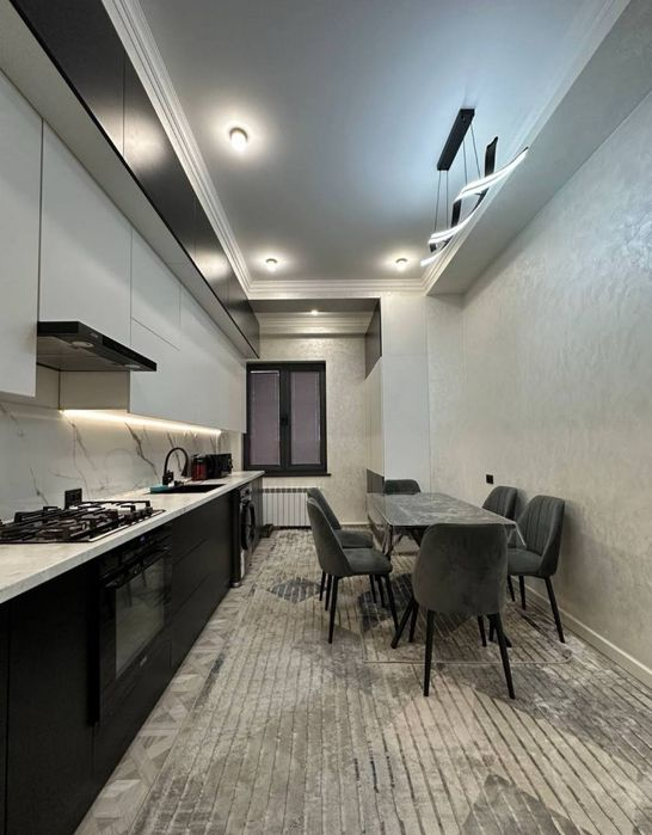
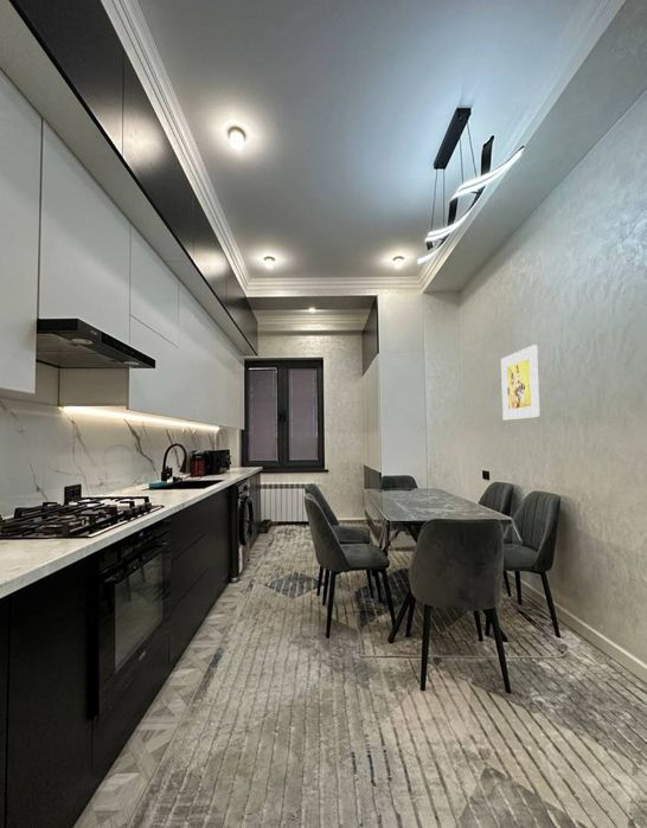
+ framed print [500,344,542,422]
